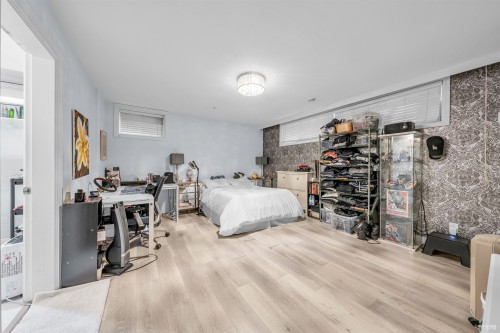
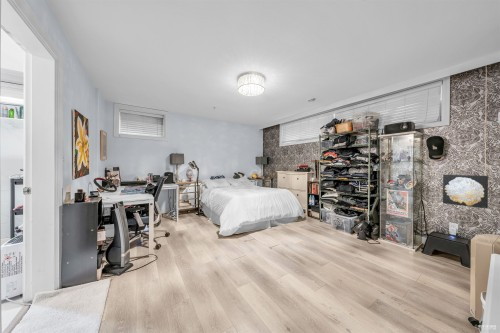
+ wall art [442,174,489,210]
